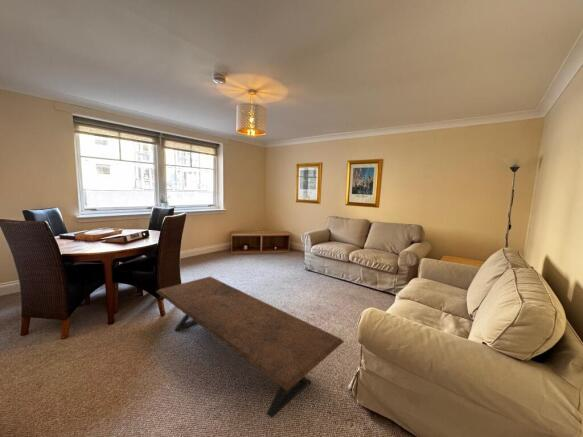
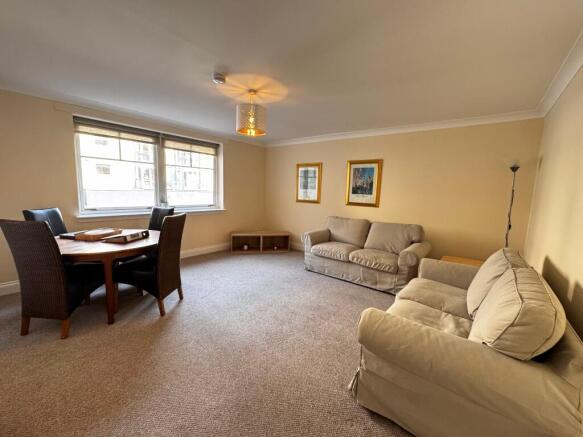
- coffee table [155,276,345,419]
